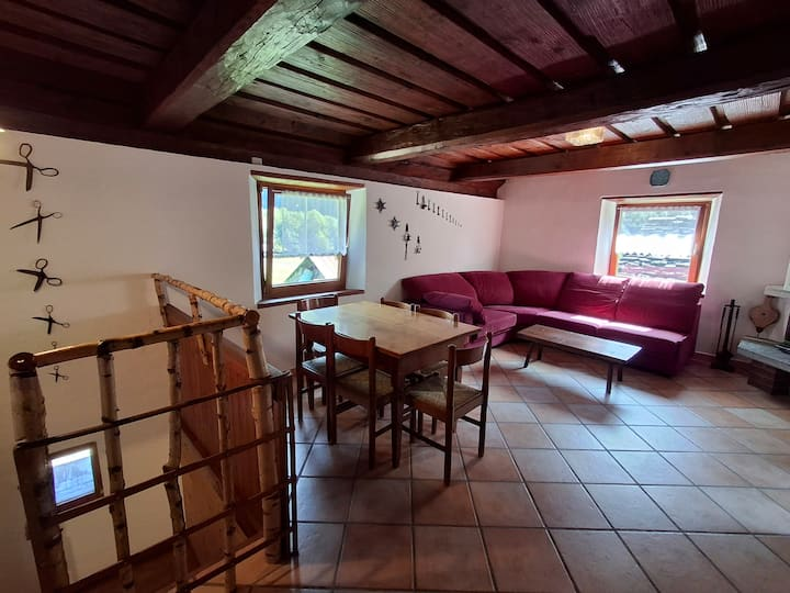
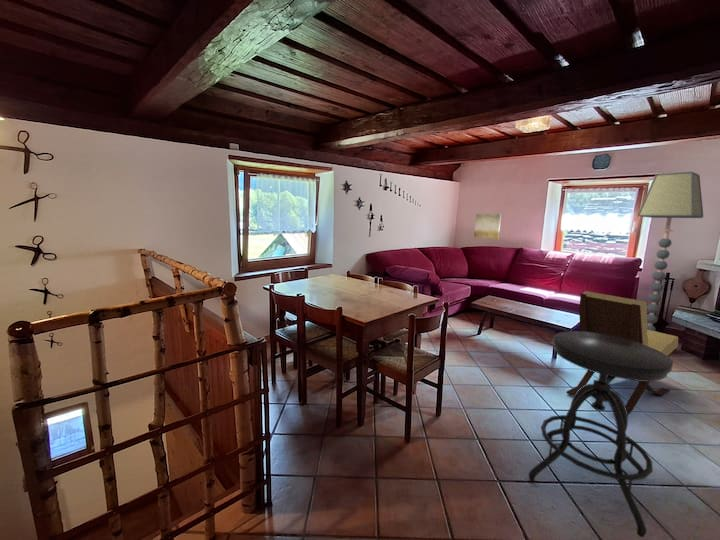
+ lounge chair [565,290,679,416]
+ wall art [473,213,502,240]
+ floor lamp [637,171,704,331]
+ stool [528,330,674,538]
